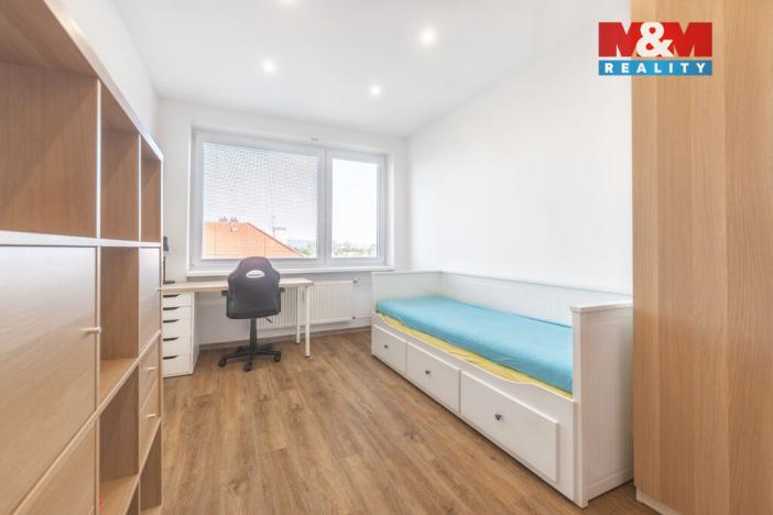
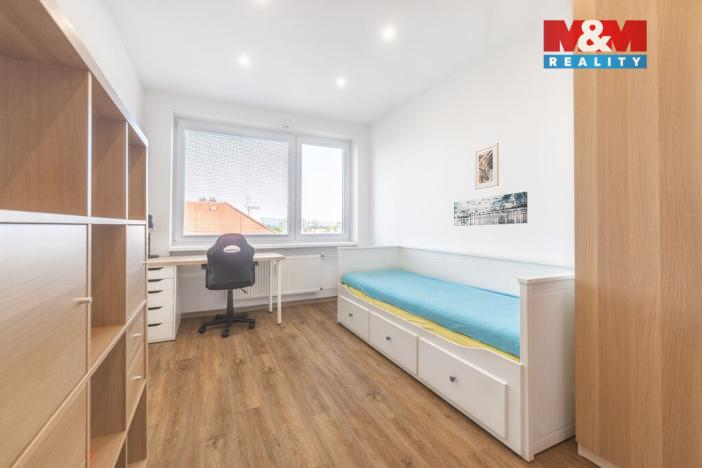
+ wall art [453,191,529,227]
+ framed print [473,142,500,191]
